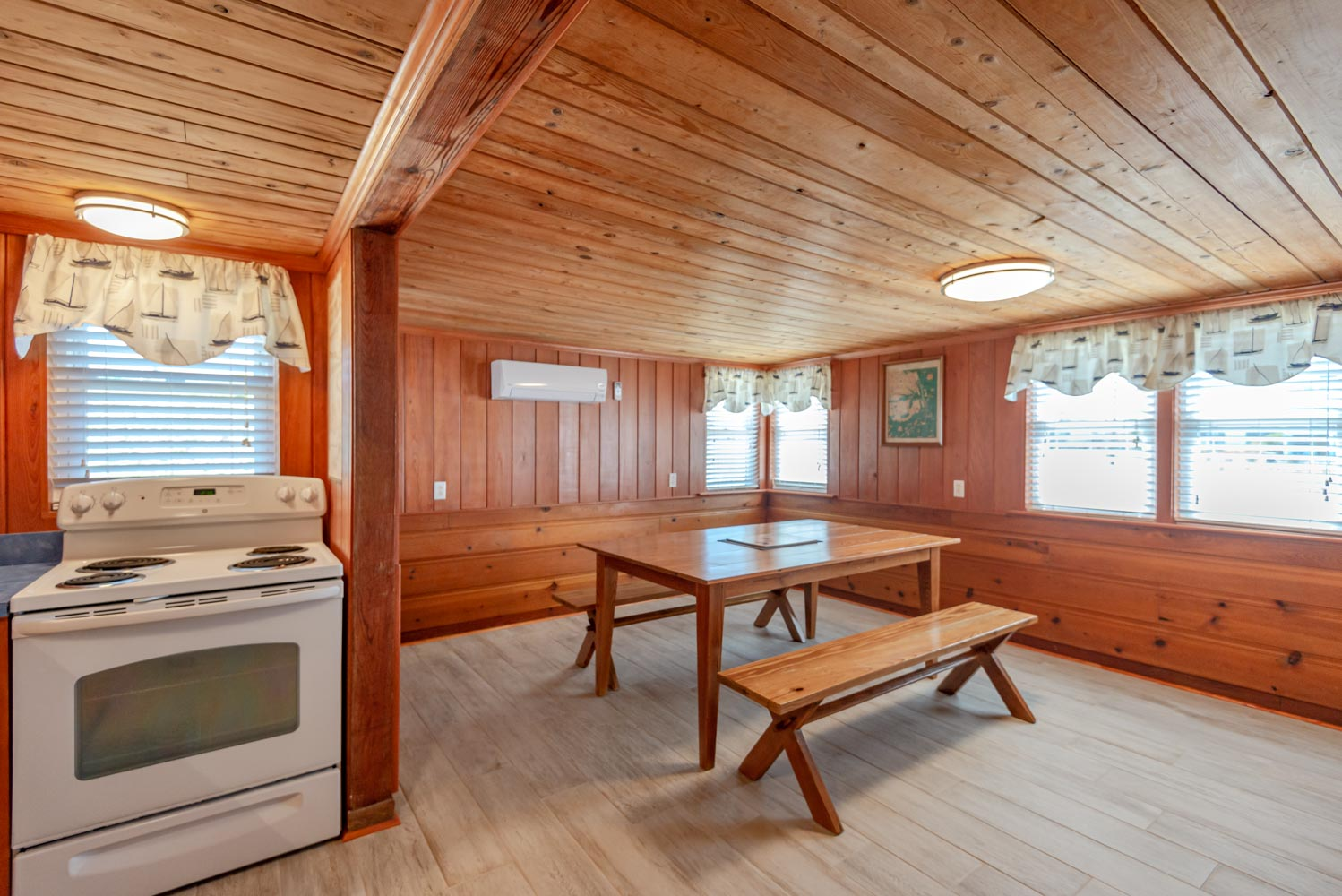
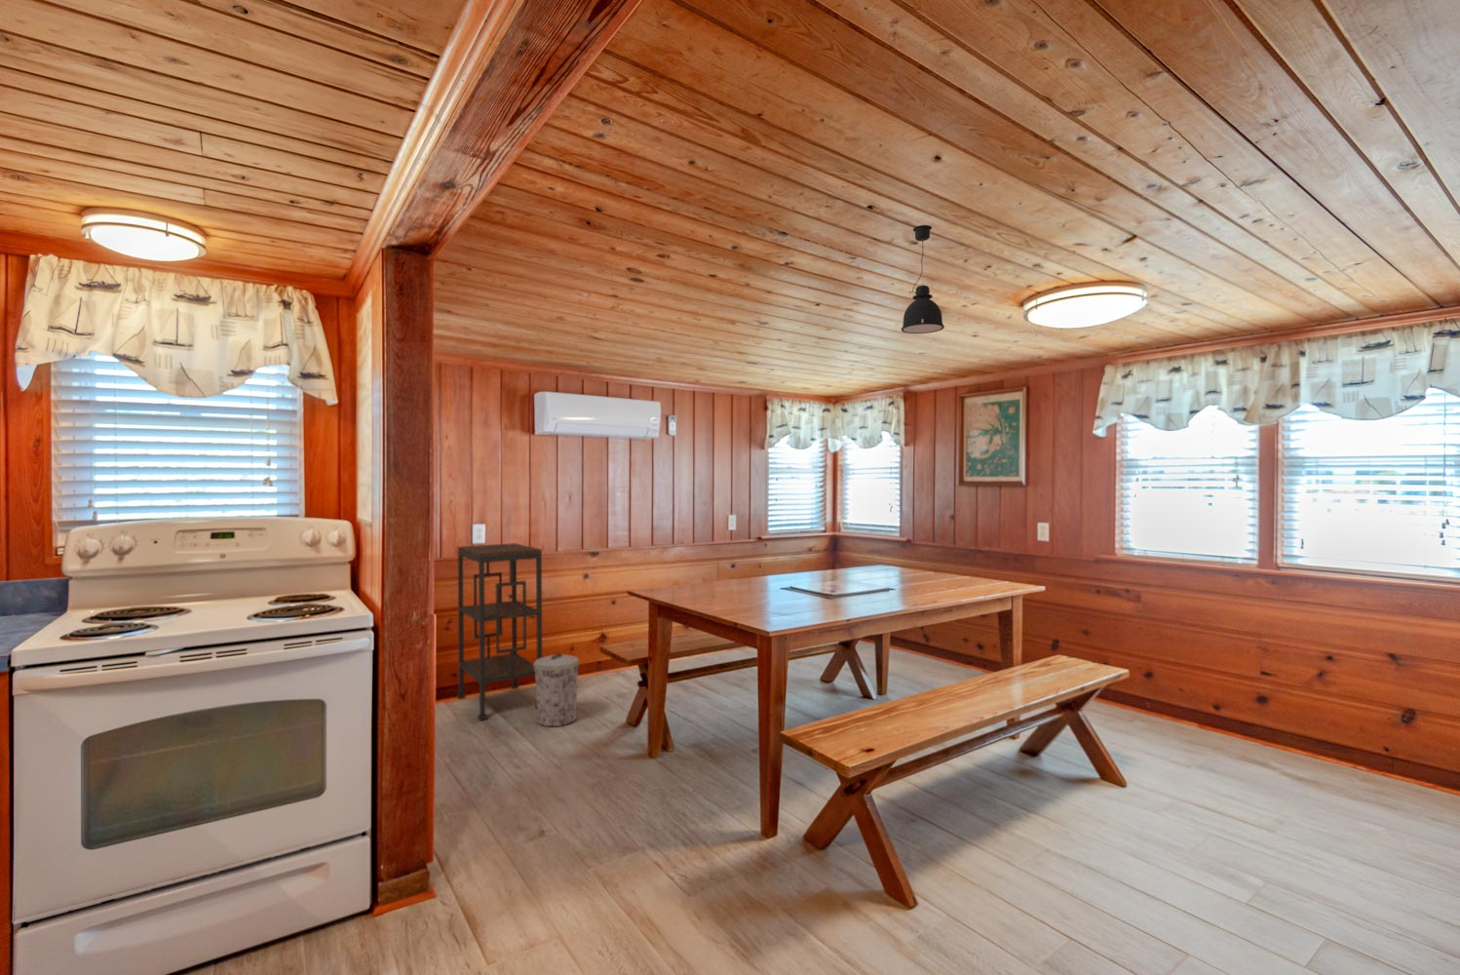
+ shelving unit [456,542,543,721]
+ pendant light [901,224,945,334]
+ trash can [533,653,580,727]
